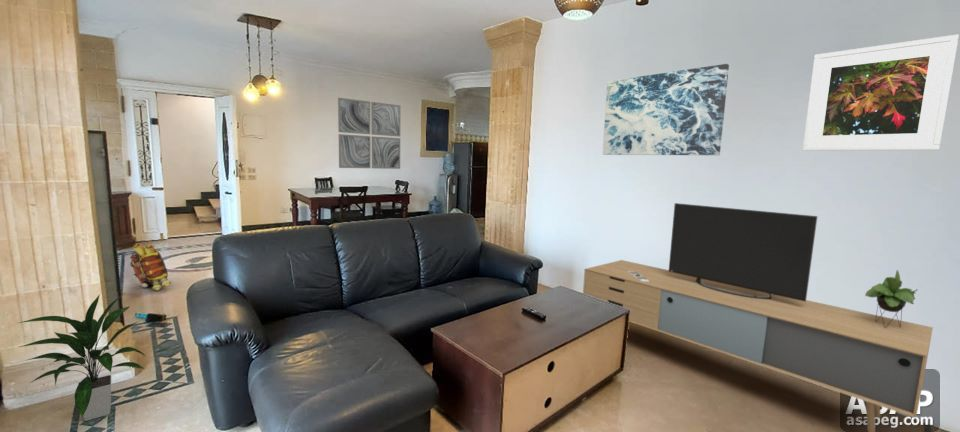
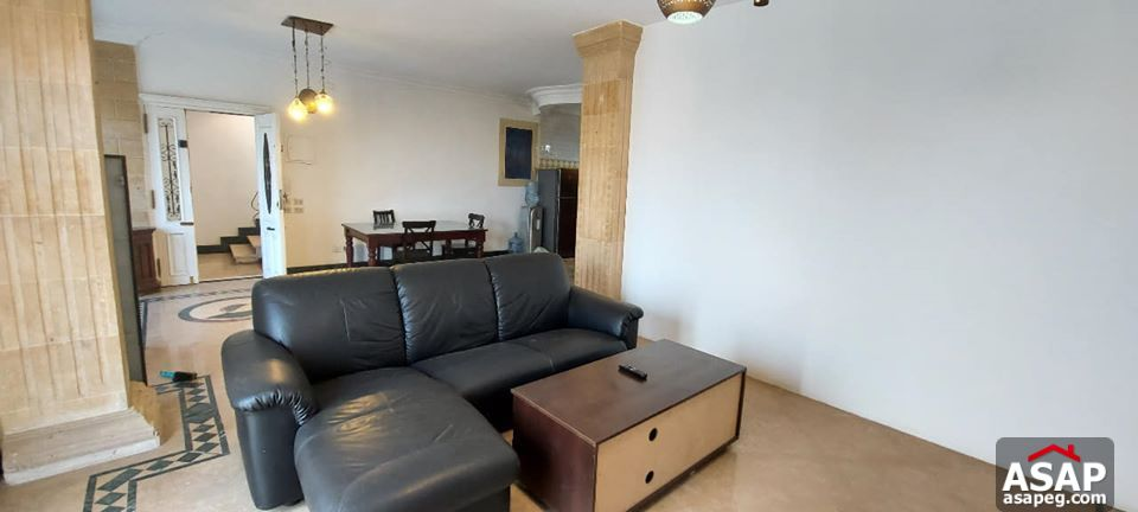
- wall art [602,63,730,156]
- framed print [802,34,960,152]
- indoor plant [17,293,146,422]
- wall art [337,97,402,170]
- media console [582,202,934,432]
- backpack [129,242,172,291]
